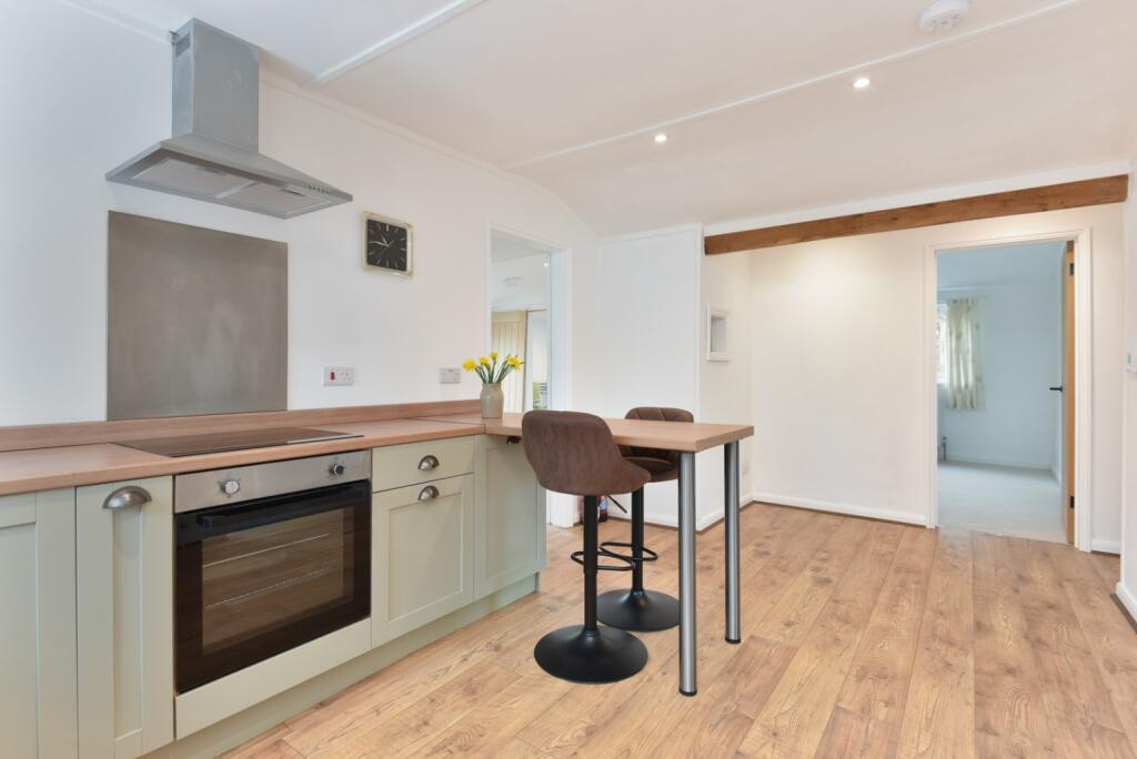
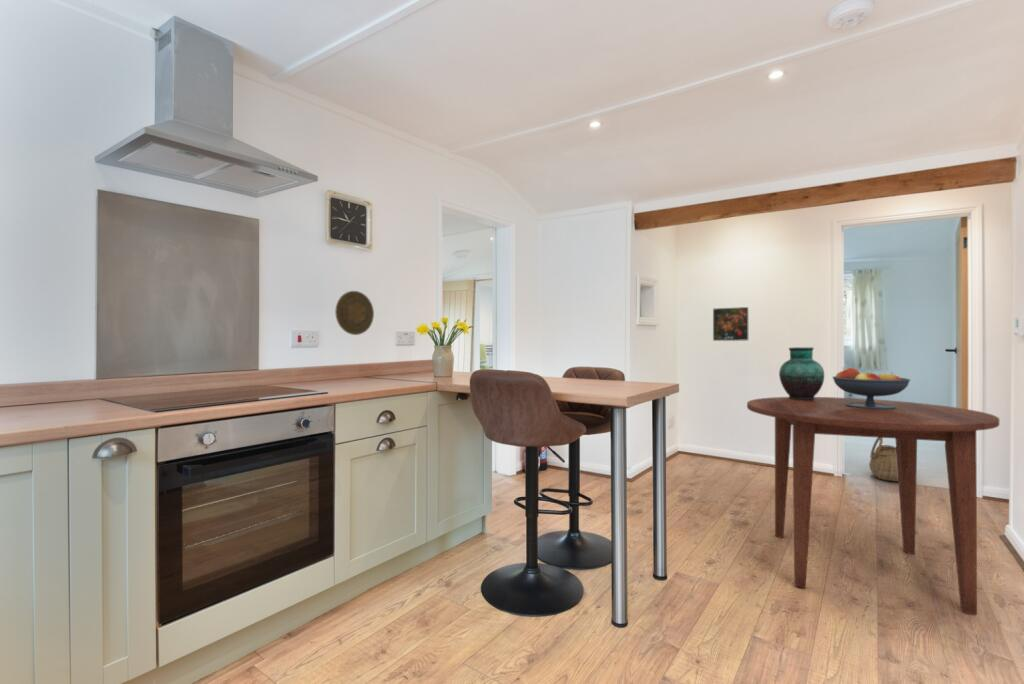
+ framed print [712,306,749,342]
+ dining table [746,396,1000,616]
+ decorative plate [334,290,375,336]
+ basket [868,437,899,483]
+ fruit bowl [831,366,911,409]
+ vase [778,346,825,400]
